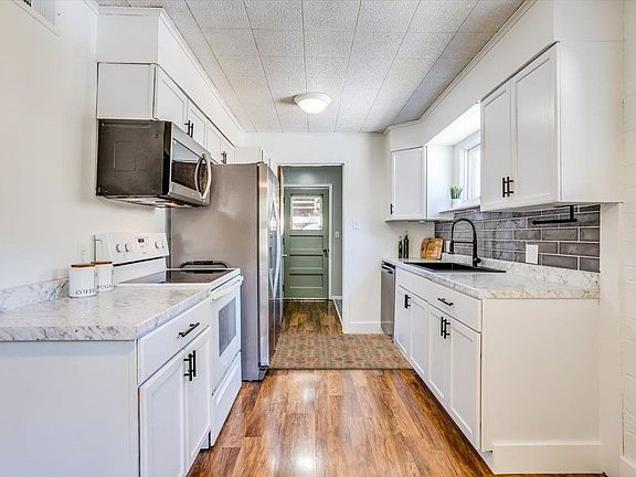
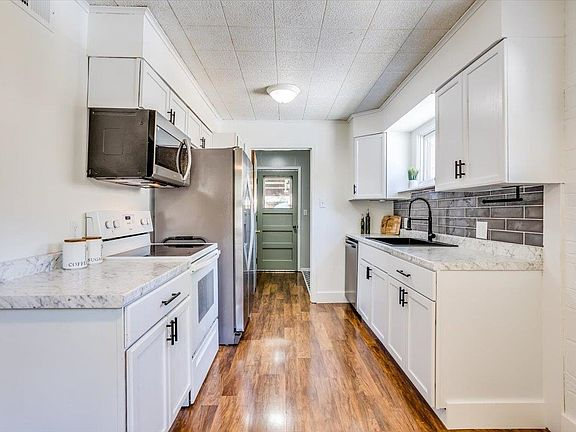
- rug [266,332,414,370]
